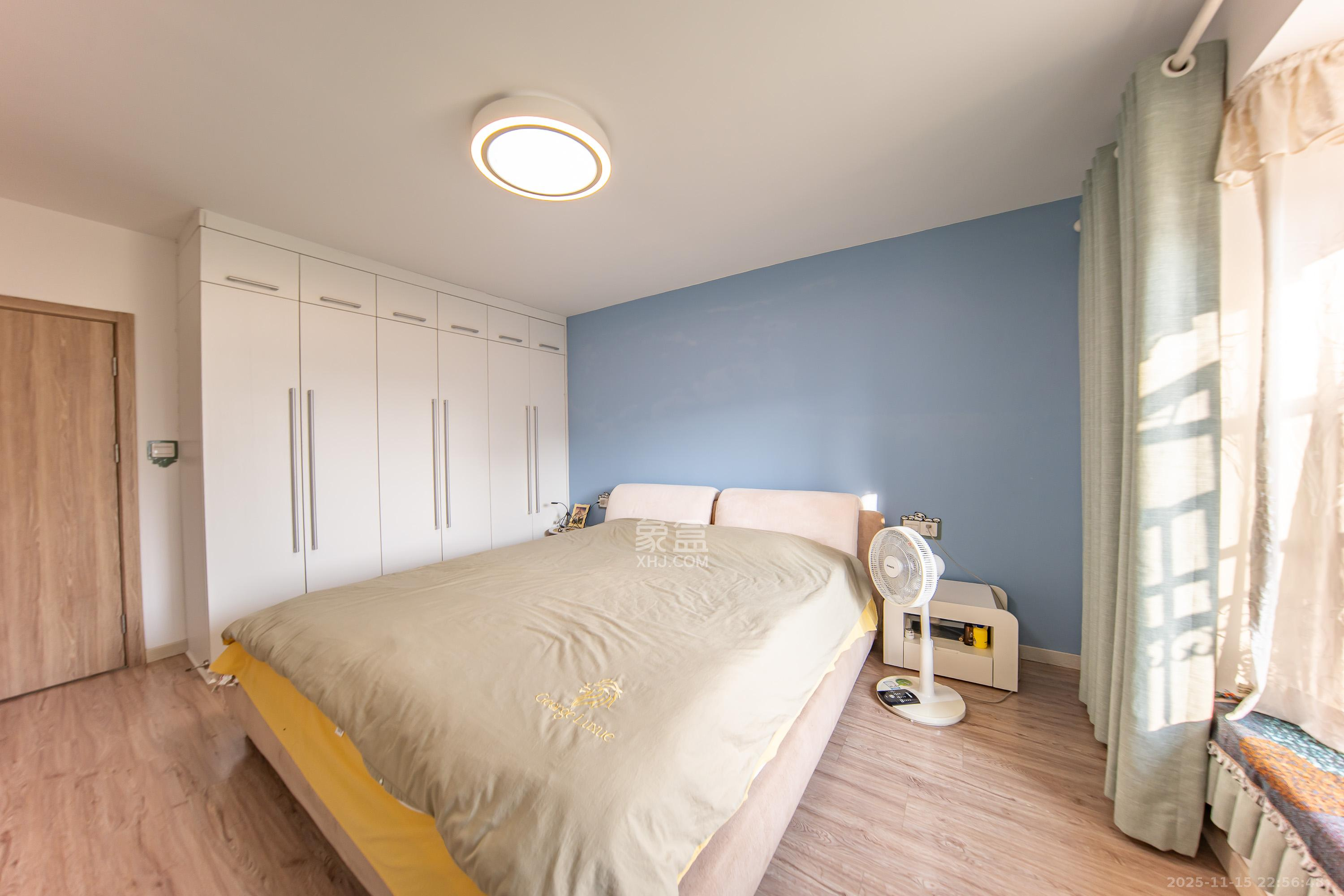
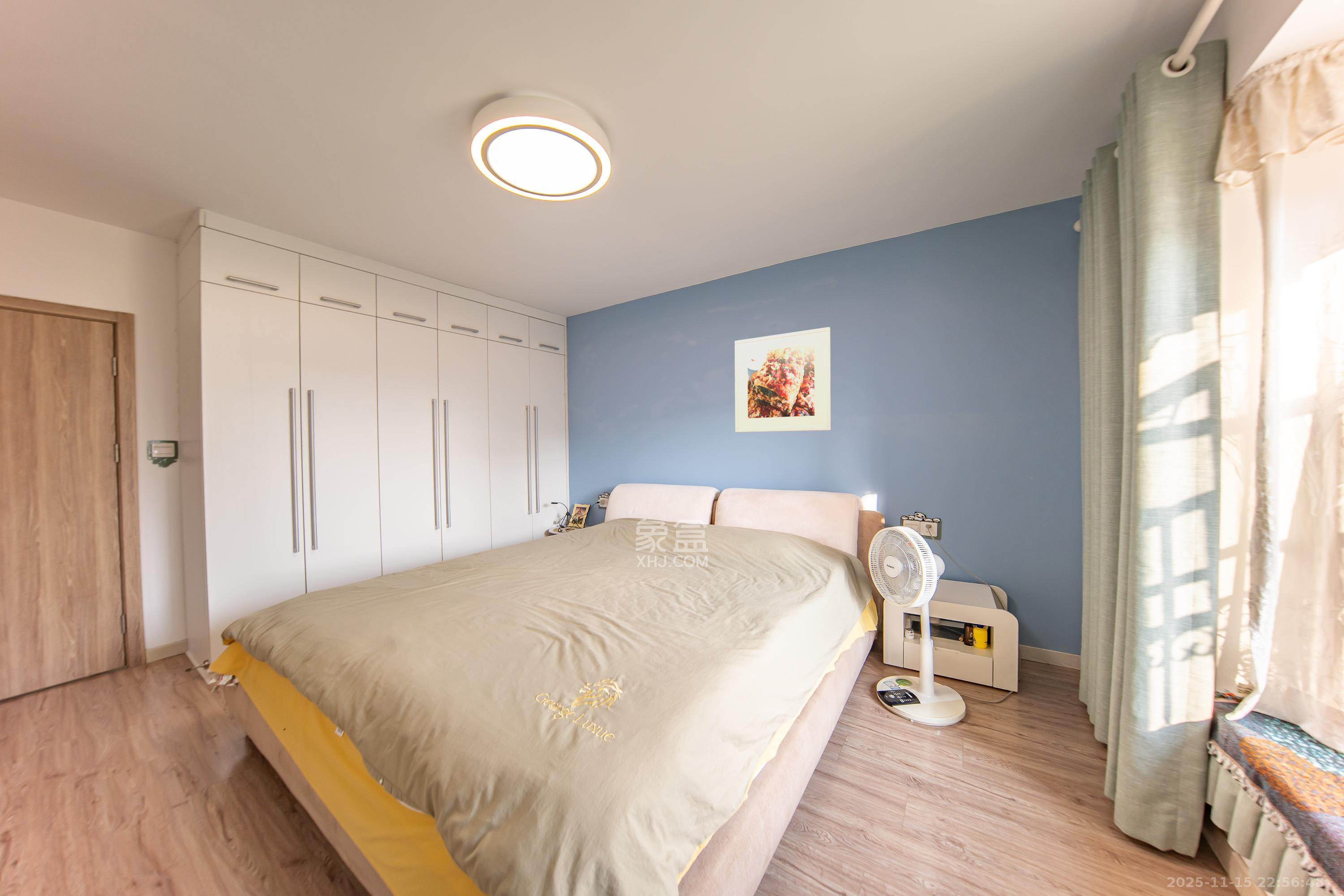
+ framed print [734,327,831,433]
